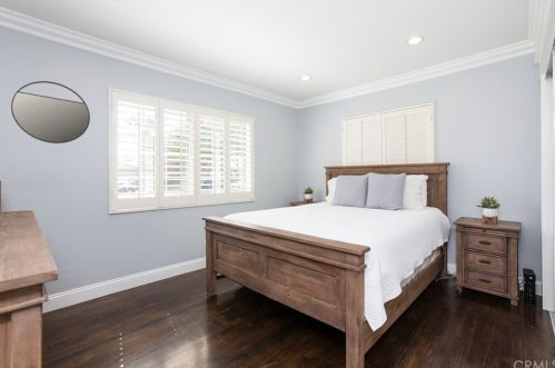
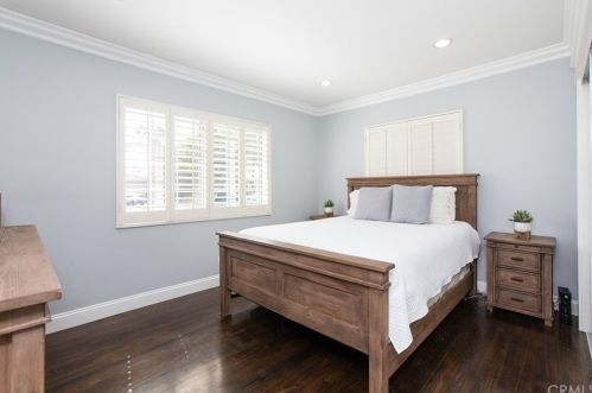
- home mirror [10,80,91,145]
